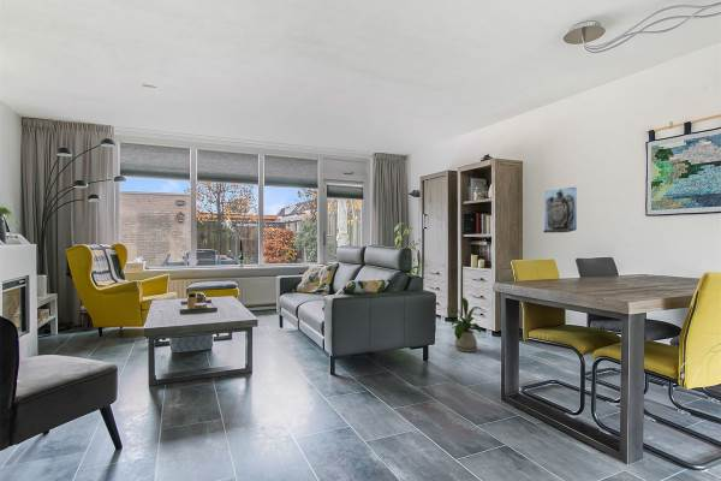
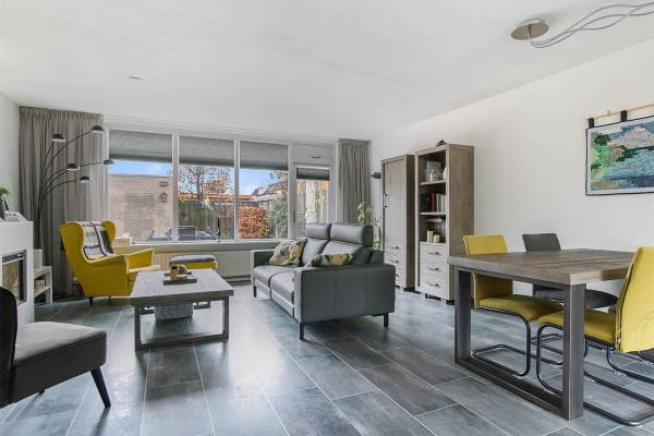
- wall sculpture [543,186,578,234]
- house plant [442,296,487,354]
